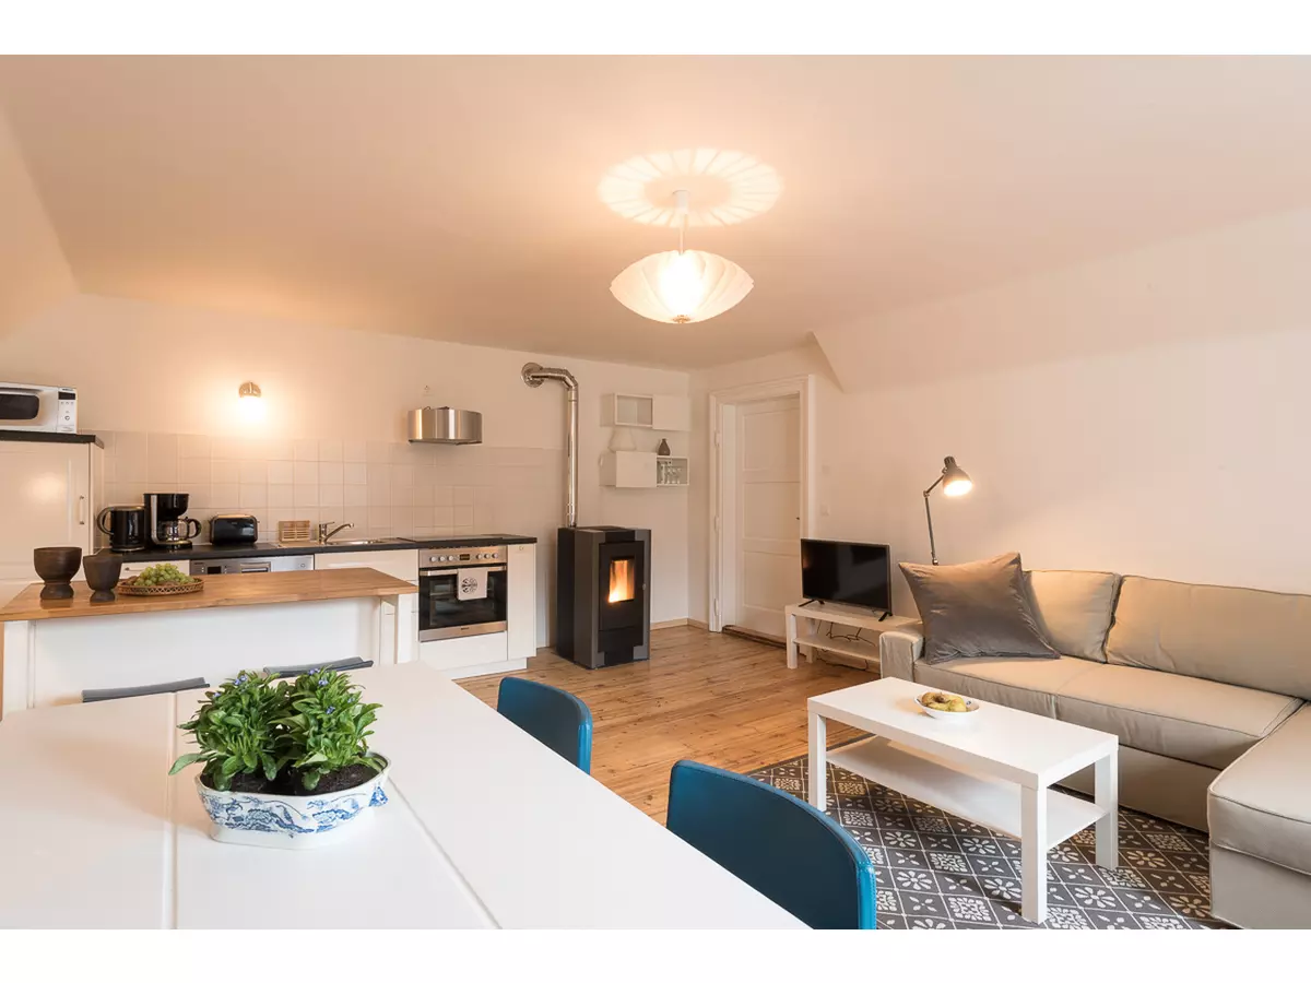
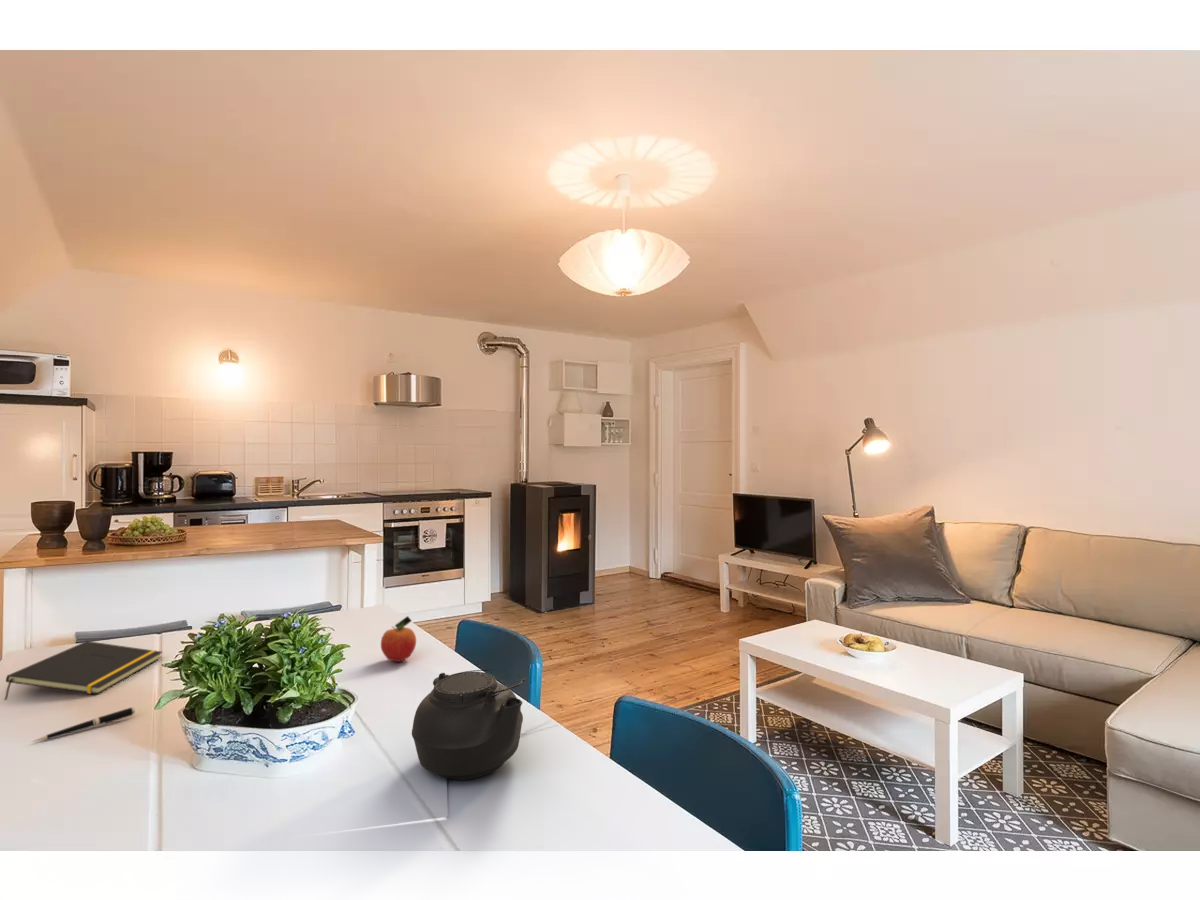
+ pen [31,706,136,743]
+ notepad [3,640,163,701]
+ teapot [411,669,527,781]
+ fruit [380,615,417,663]
